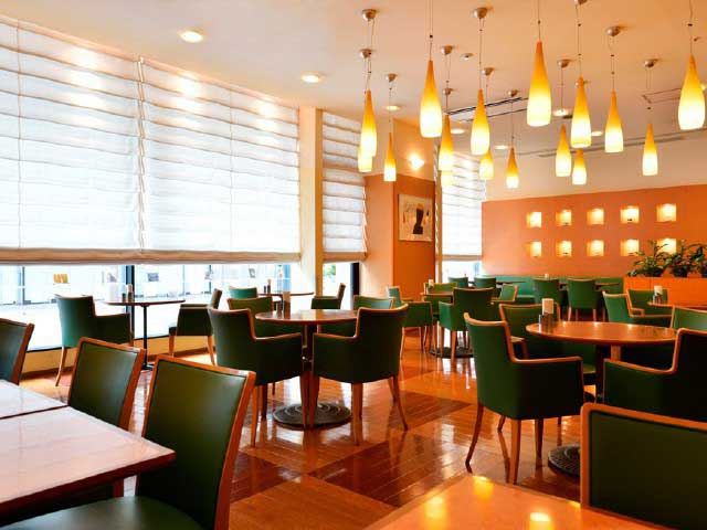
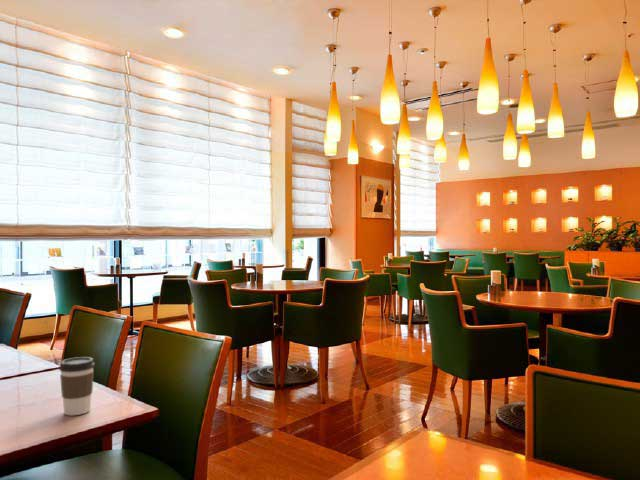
+ coffee cup [58,356,96,416]
